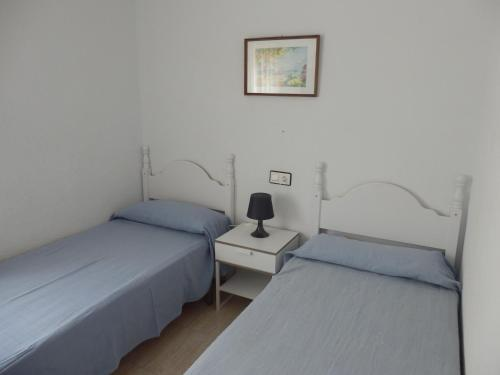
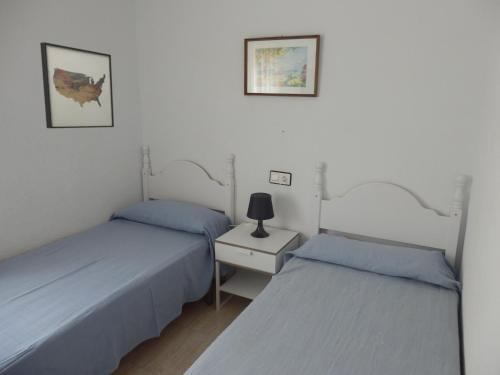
+ wall art [39,41,115,129]
